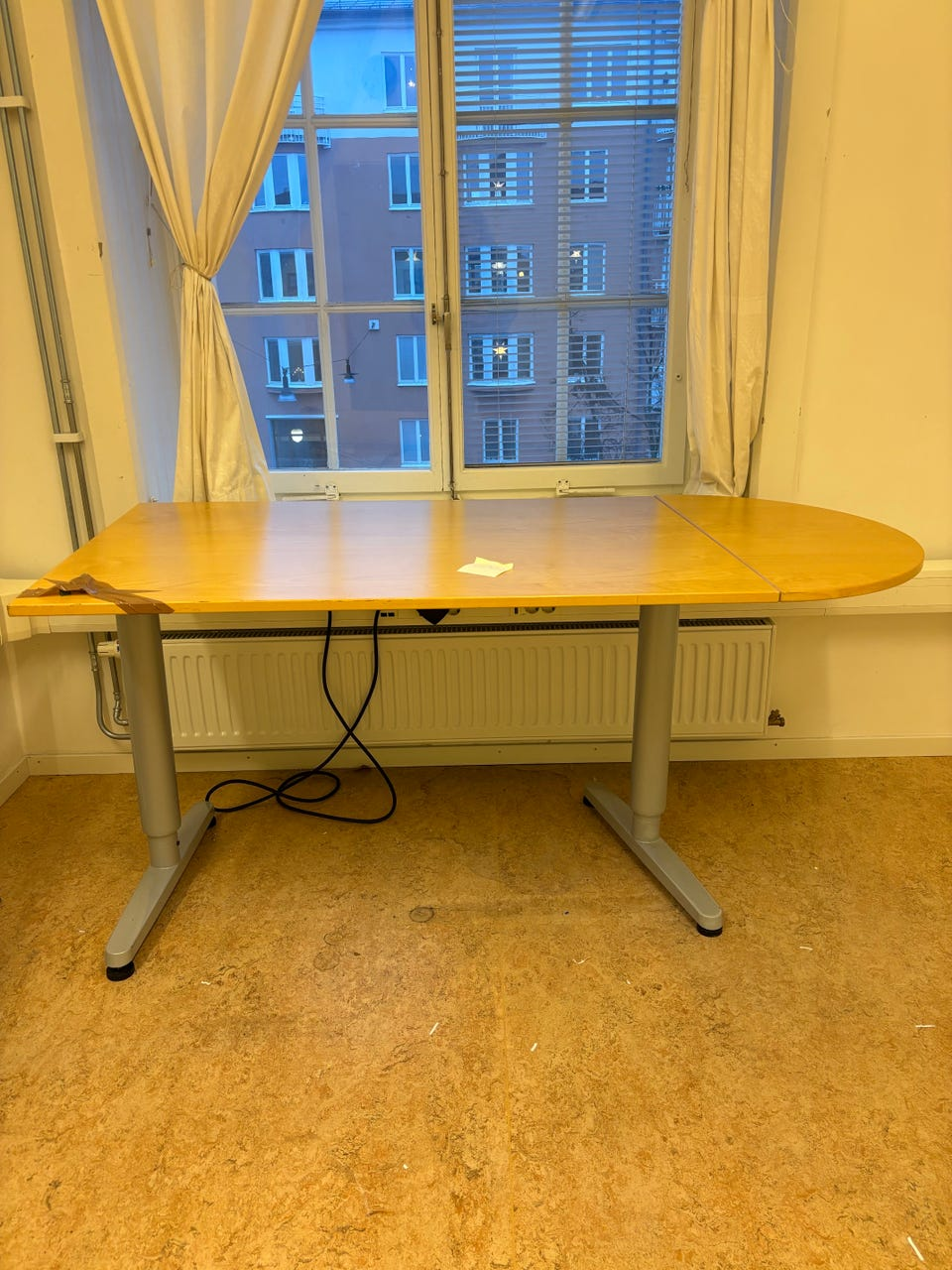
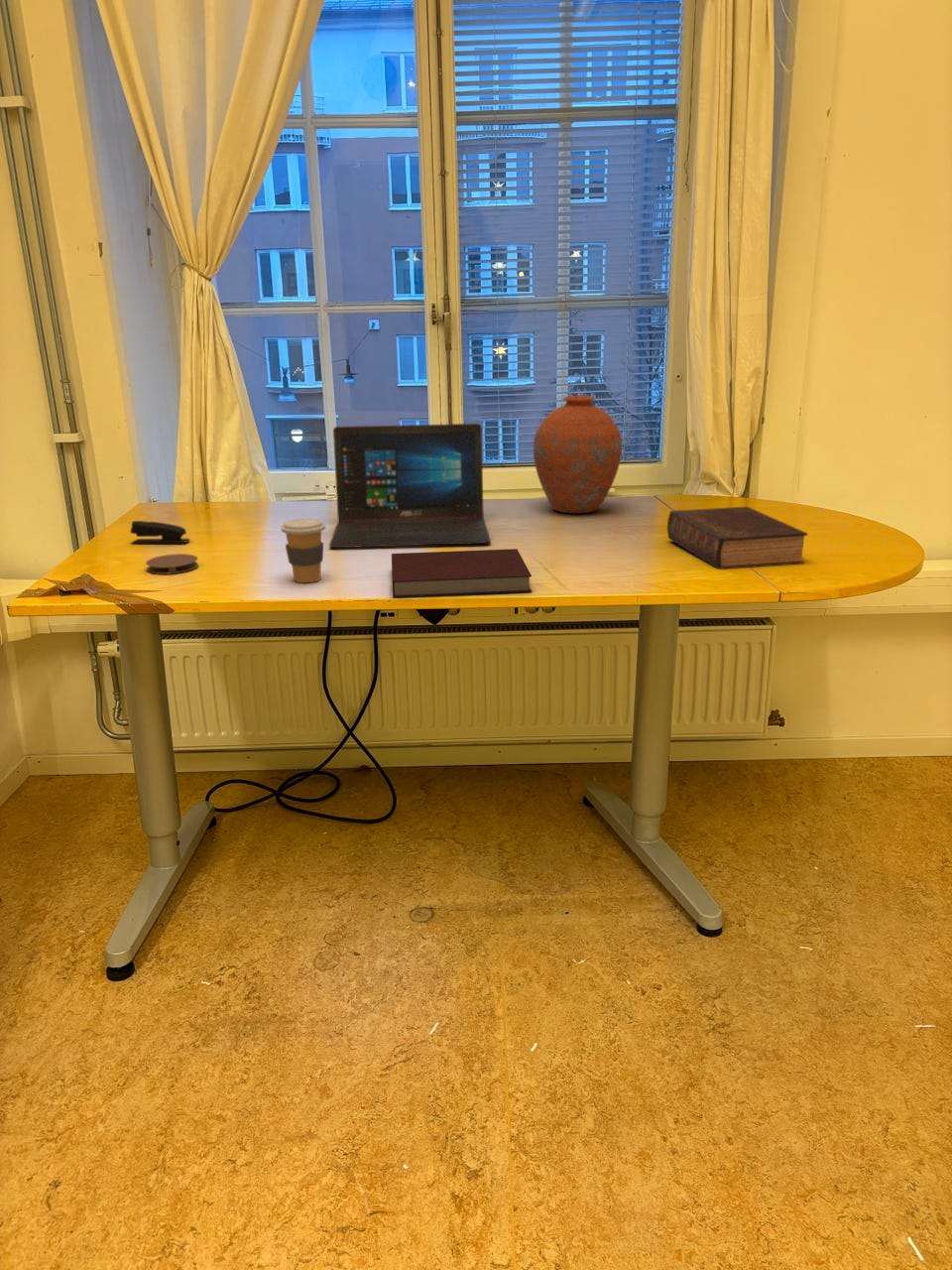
+ coaster [145,553,199,575]
+ laptop [328,423,492,549]
+ vase [533,395,623,514]
+ book [666,506,809,571]
+ coffee cup [280,517,326,583]
+ stapler [129,520,191,544]
+ notebook [391,548,533,598]
